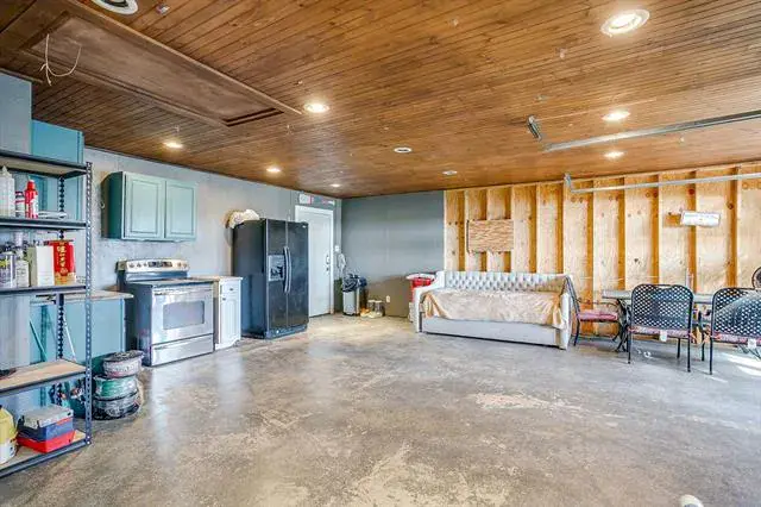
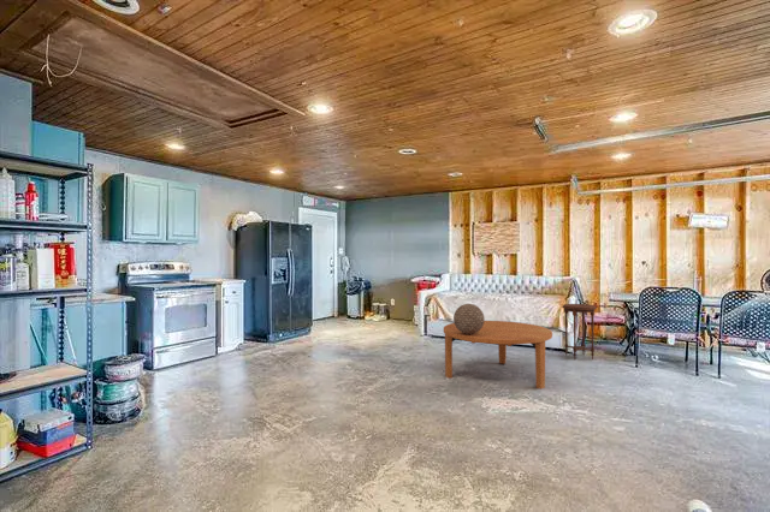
+ coffee table [443,320,553,391]
+ decorative sphere [452,303,486,334]
+ side table [561,303,598,361]
